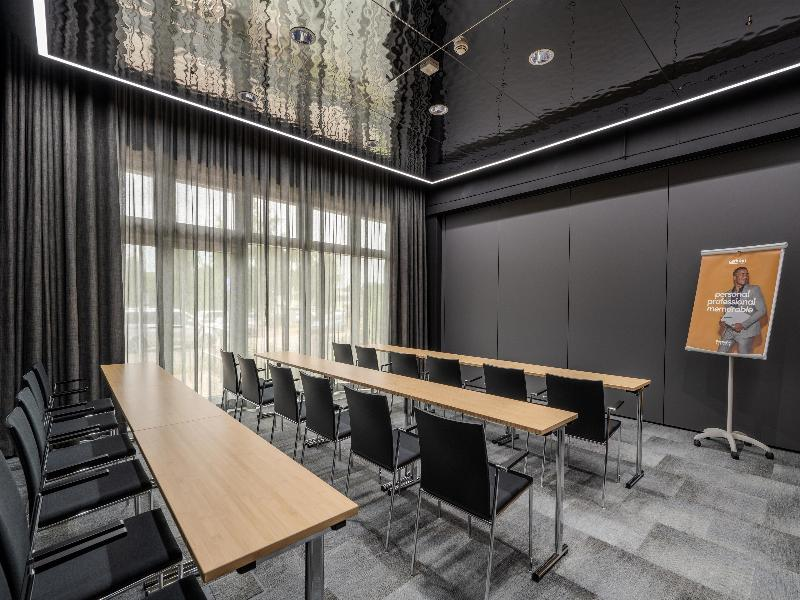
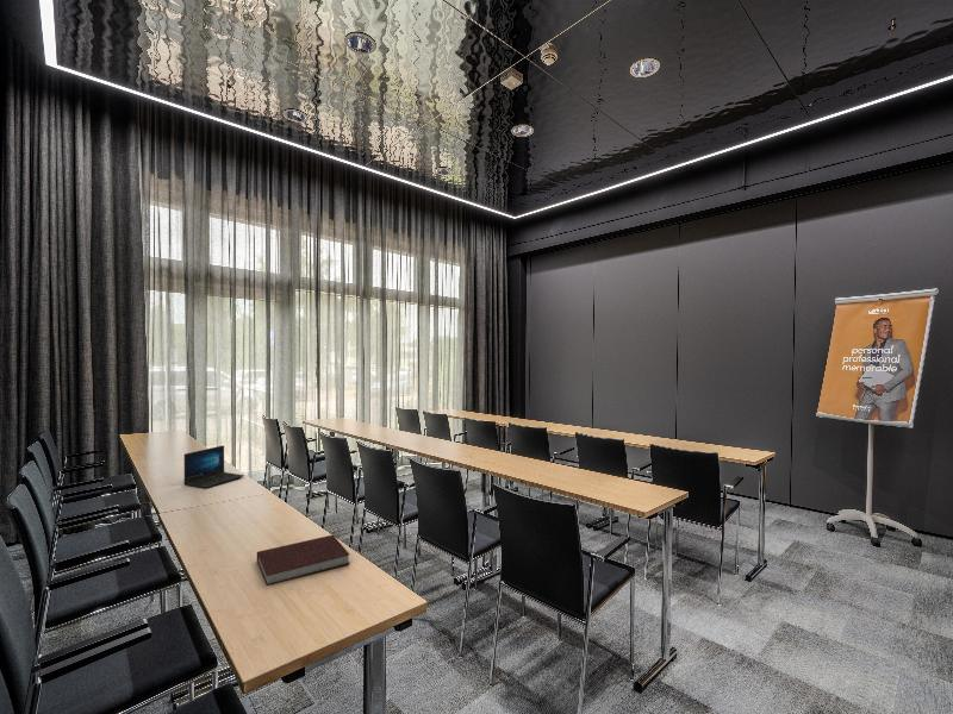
+ notebook [256,534,351,587]
+ laptop [182,444,245,489]
